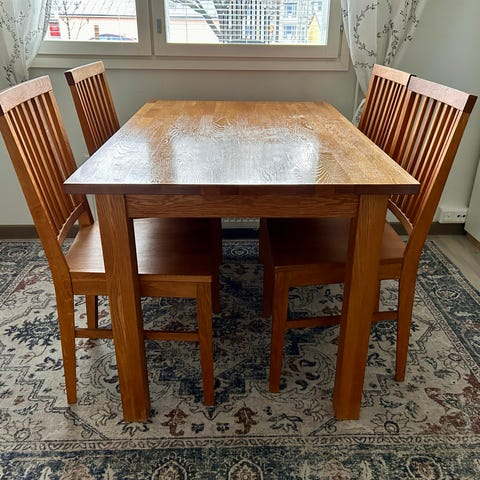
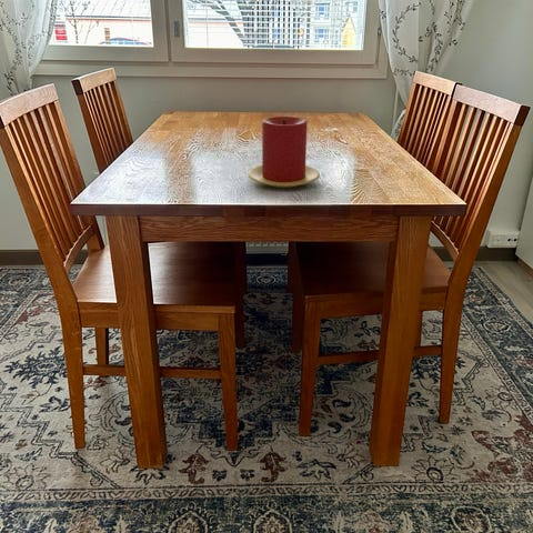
+ candle [248,115,321,189]
